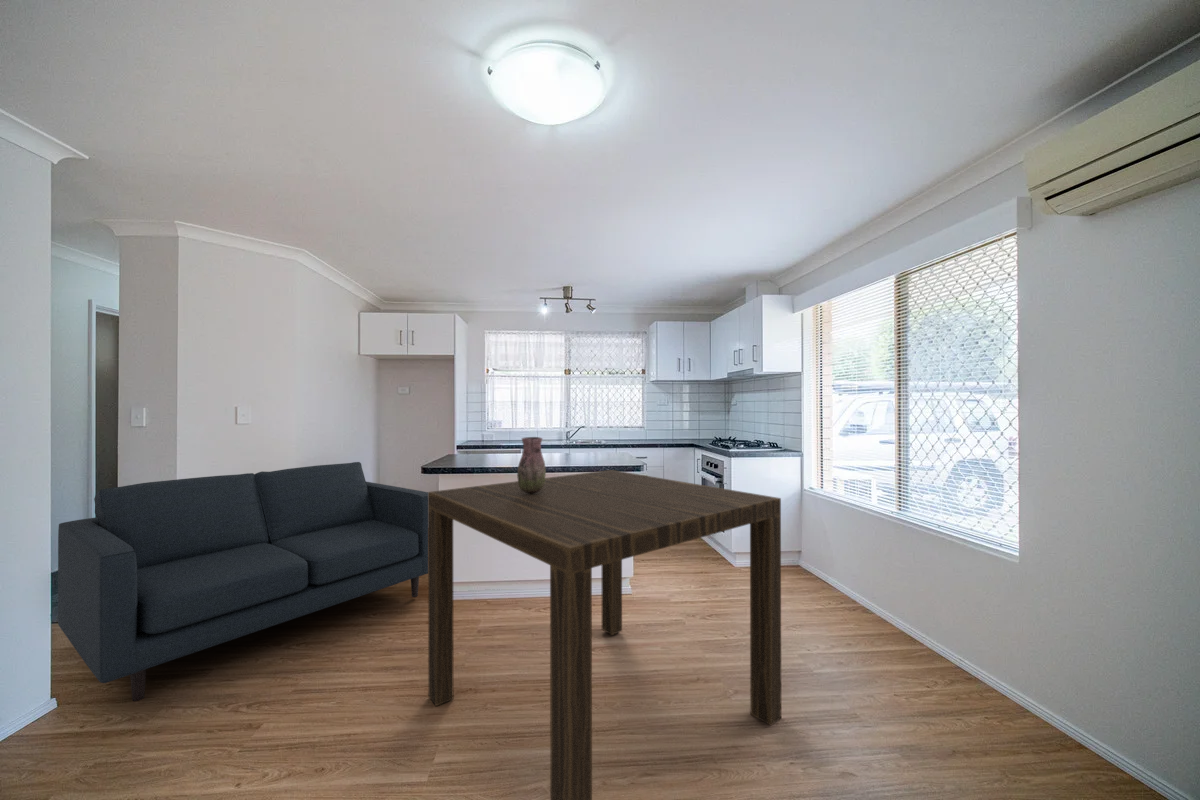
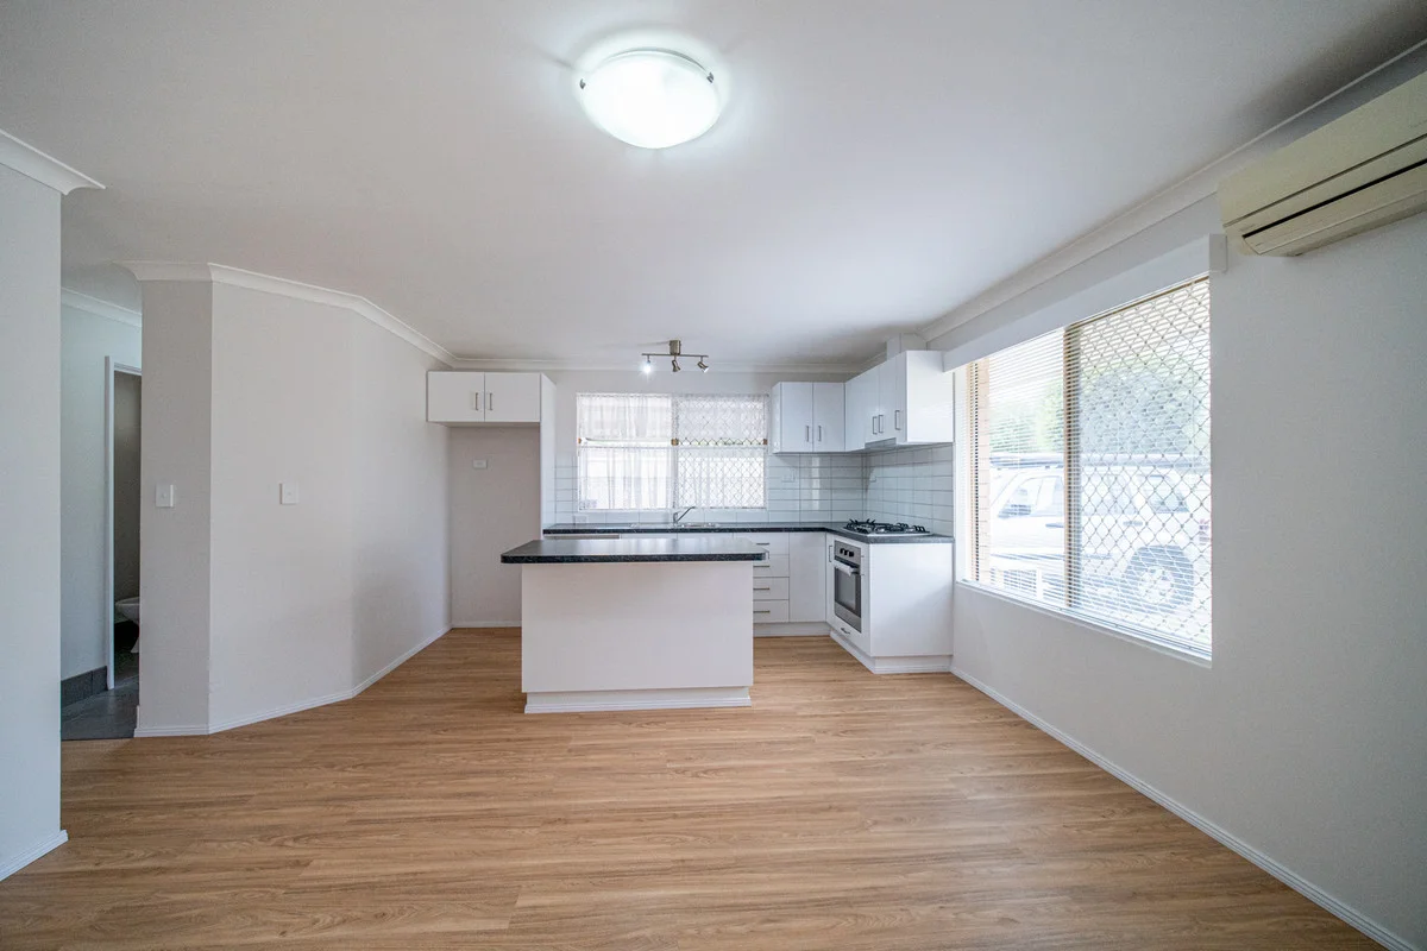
- sofa [57,461,428,702]
- vase [516,436,547,494]
- dining table [427,469,782,800]
